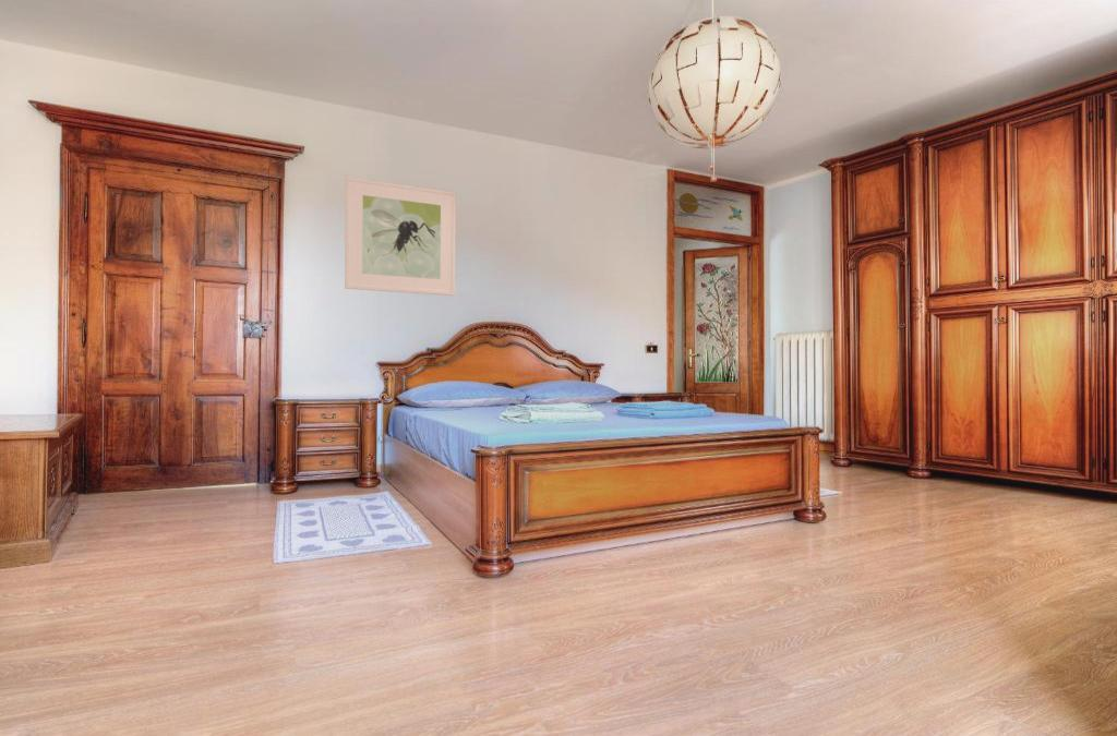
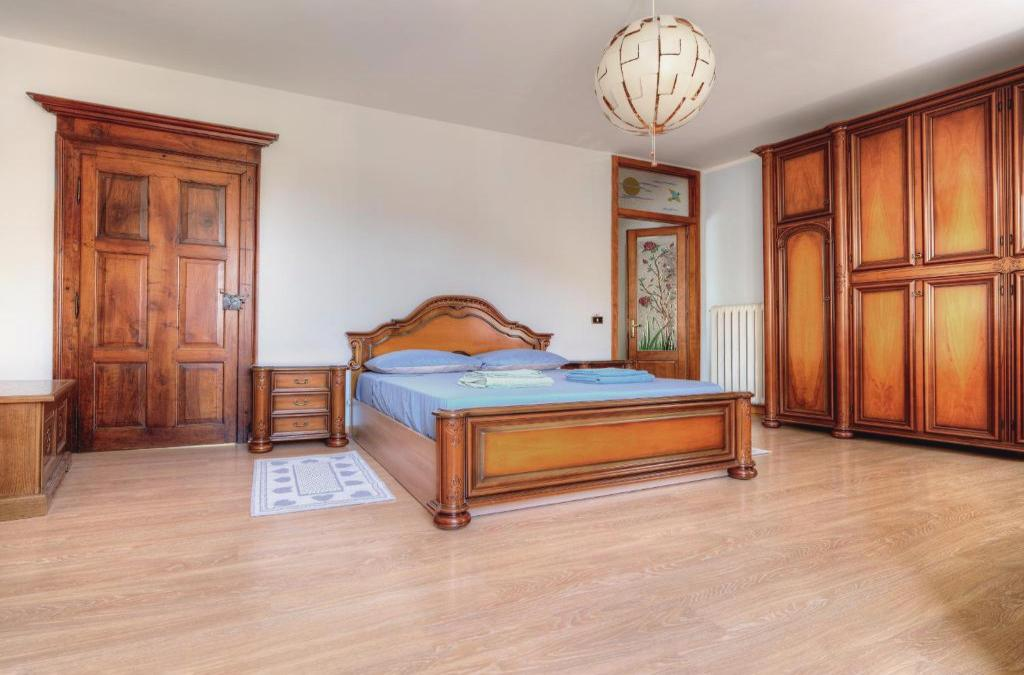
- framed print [344,176,457,297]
